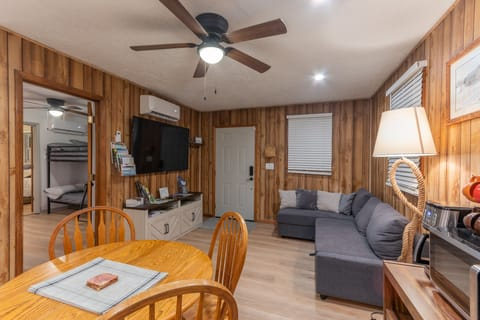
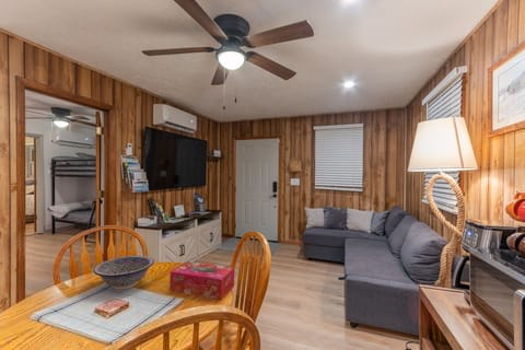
+ decorative bowl [93,255,155,291]
+ tissue box [168,260,235,301]
